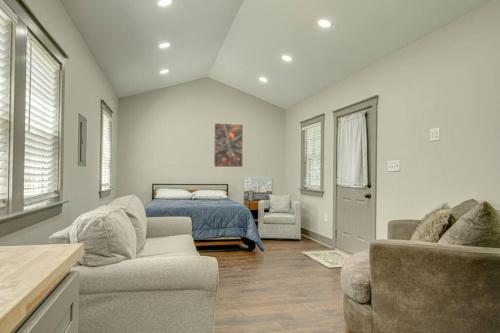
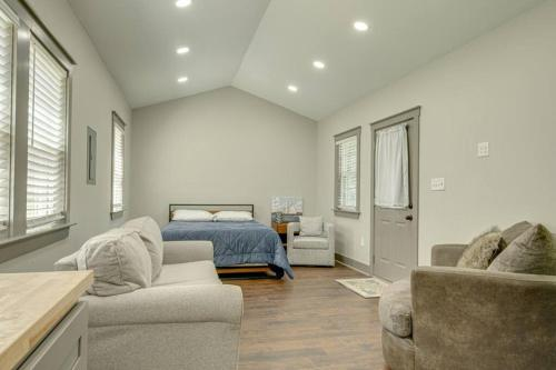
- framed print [213,122,244,168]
